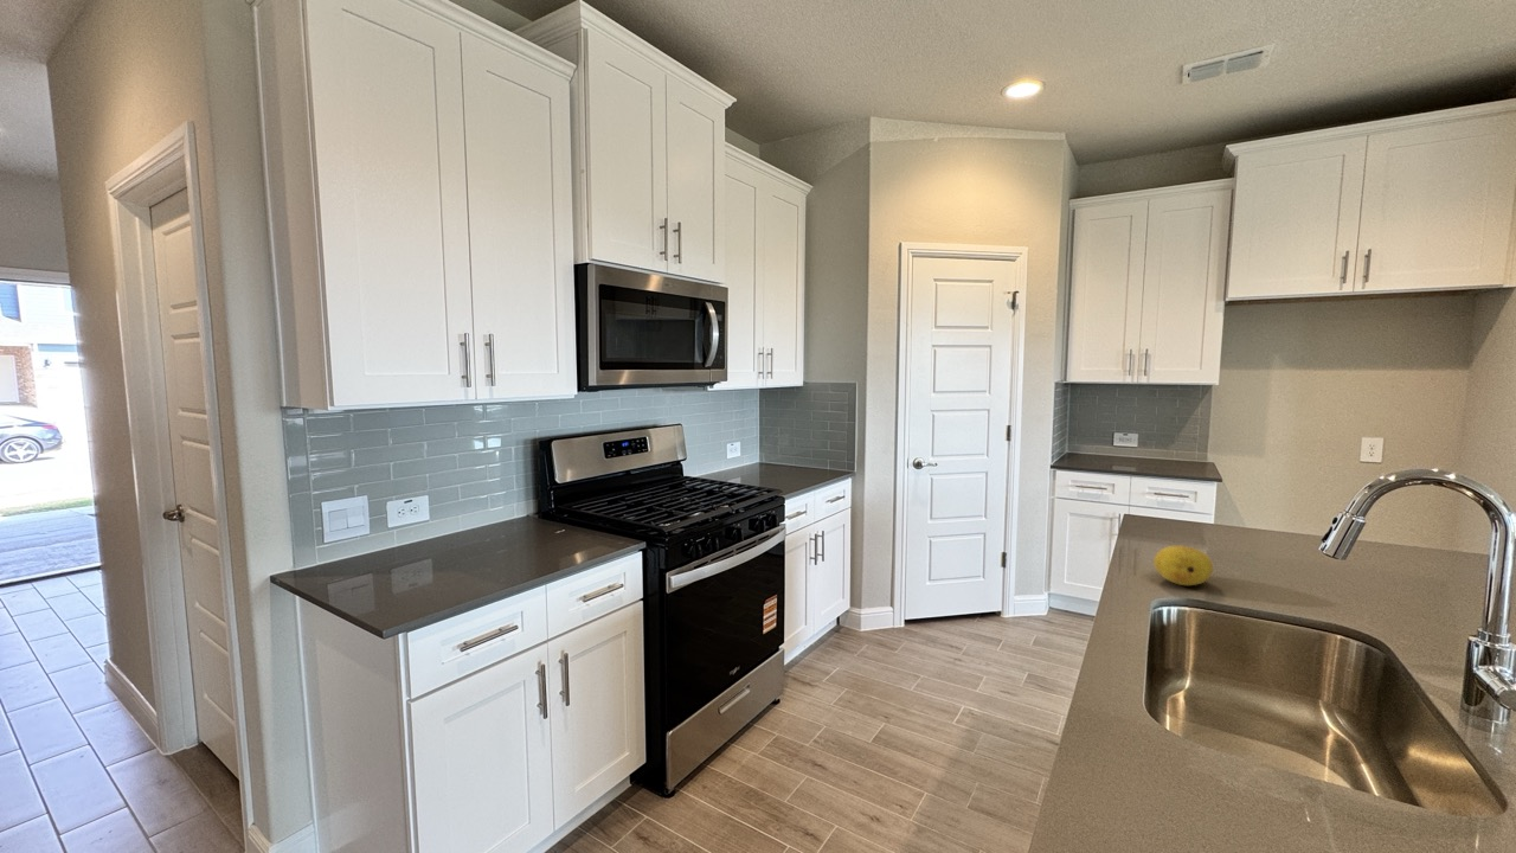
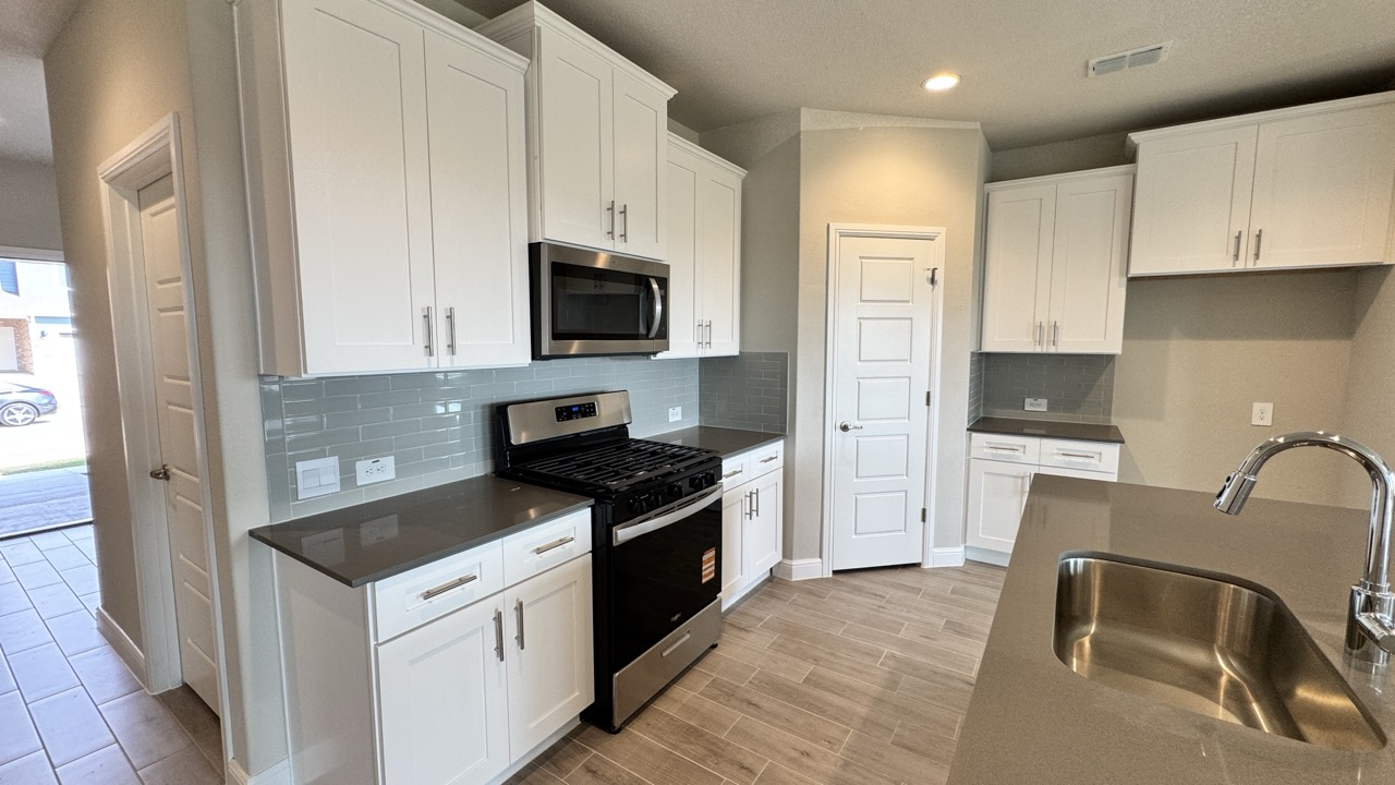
- fruit [1152,544,1214,586]
